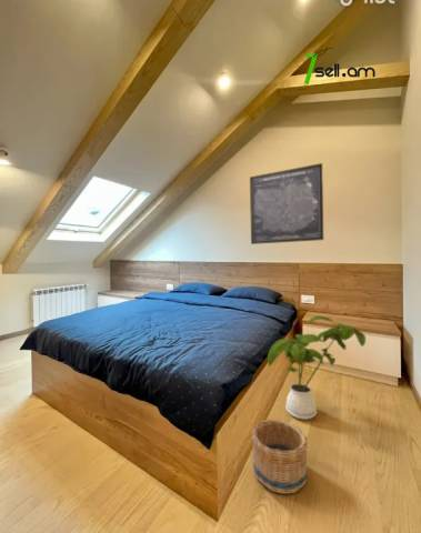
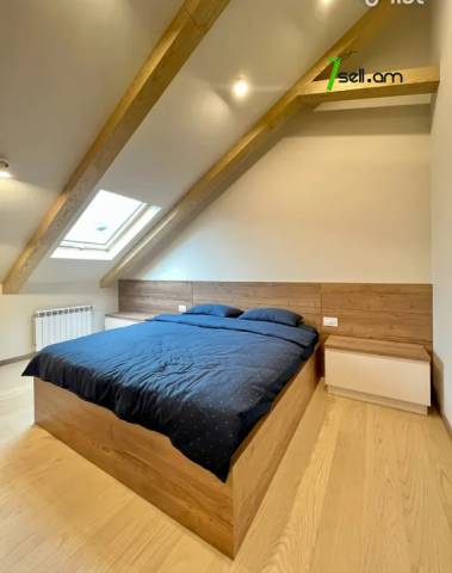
- house plant [267,314,367,421]
- basket [251,419,309,495]
- wall art [249,162,324,245]
